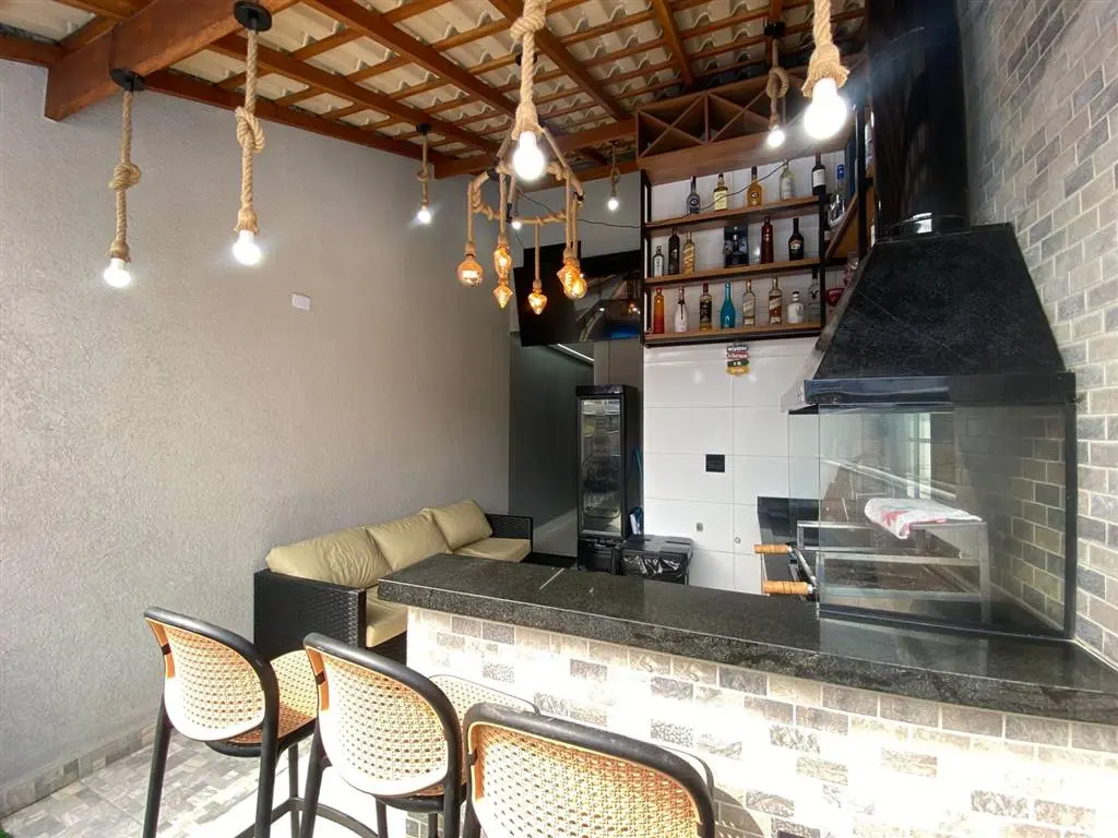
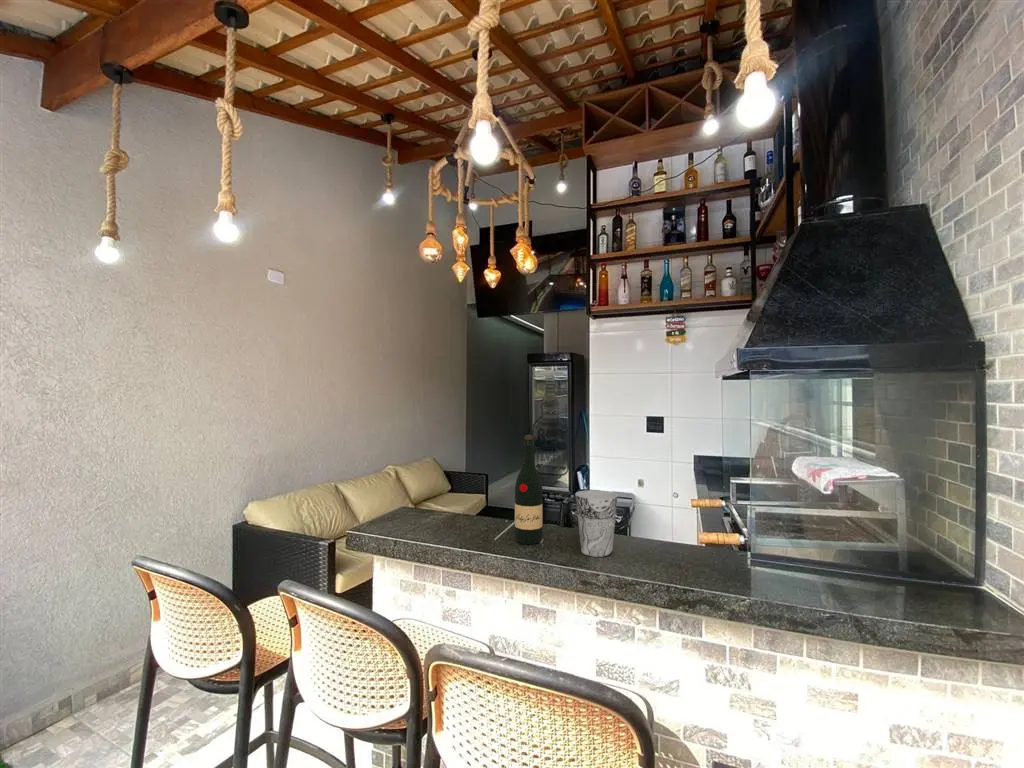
+ cup [575,489,619,558]
+ wine bottle [514,434,543,545]
